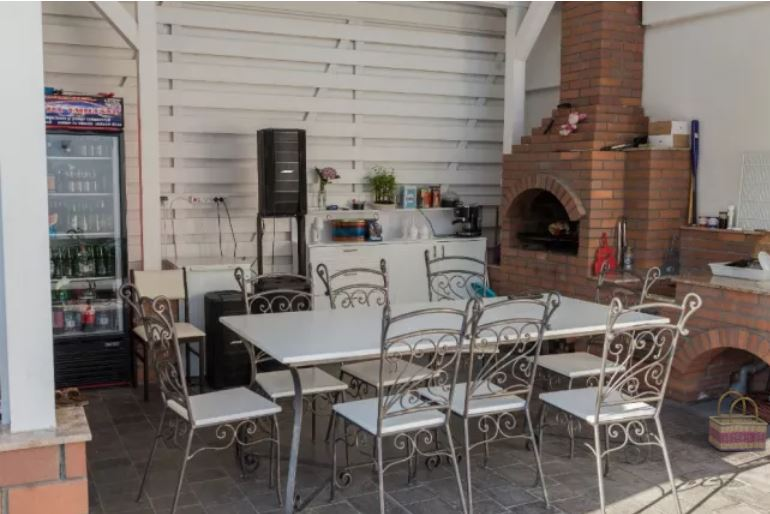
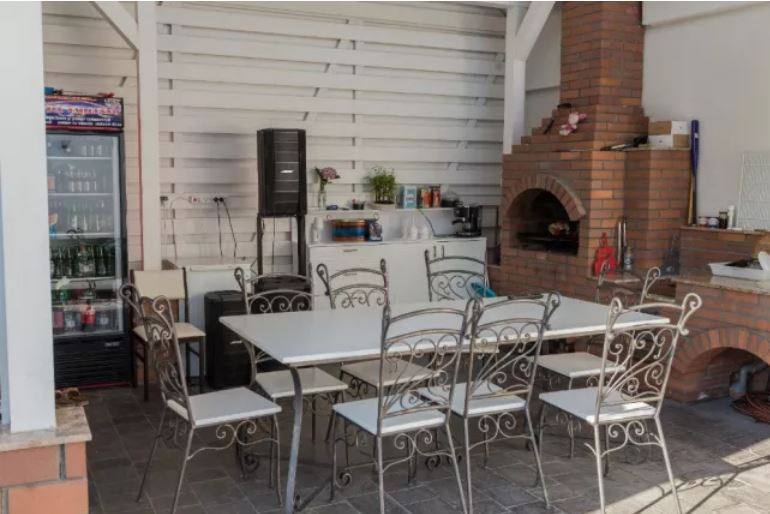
- basket [708,390,769,452]
